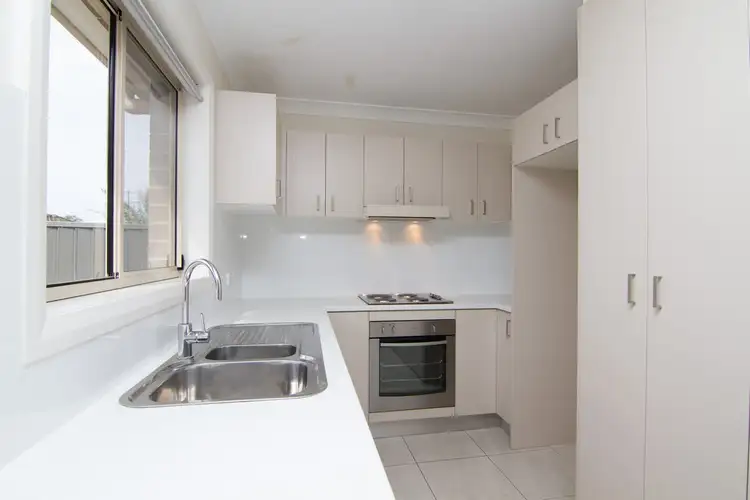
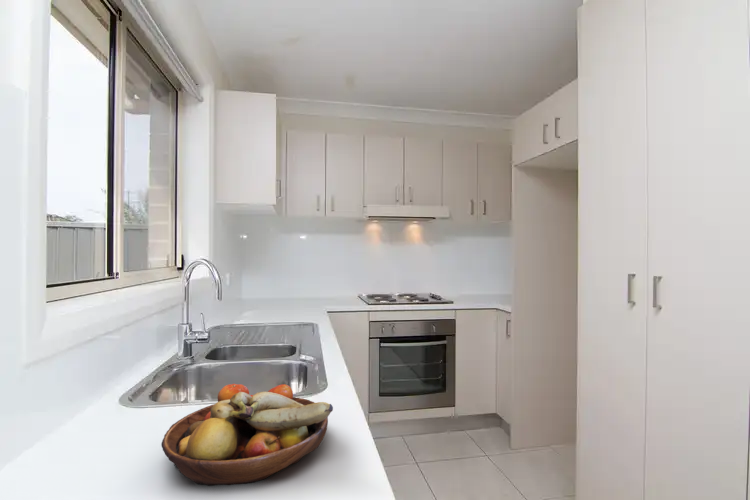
+ fruit bowl [160,383,334,487]
